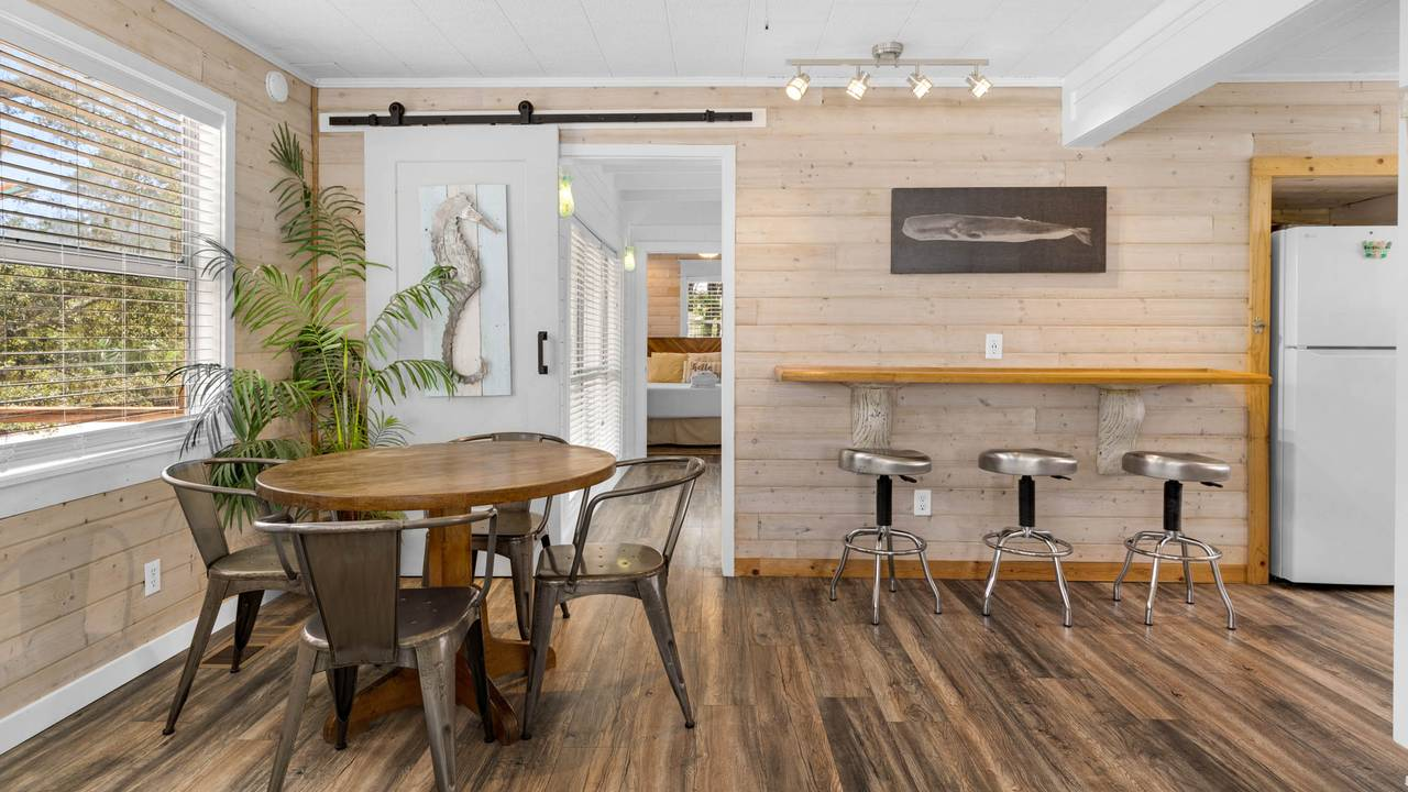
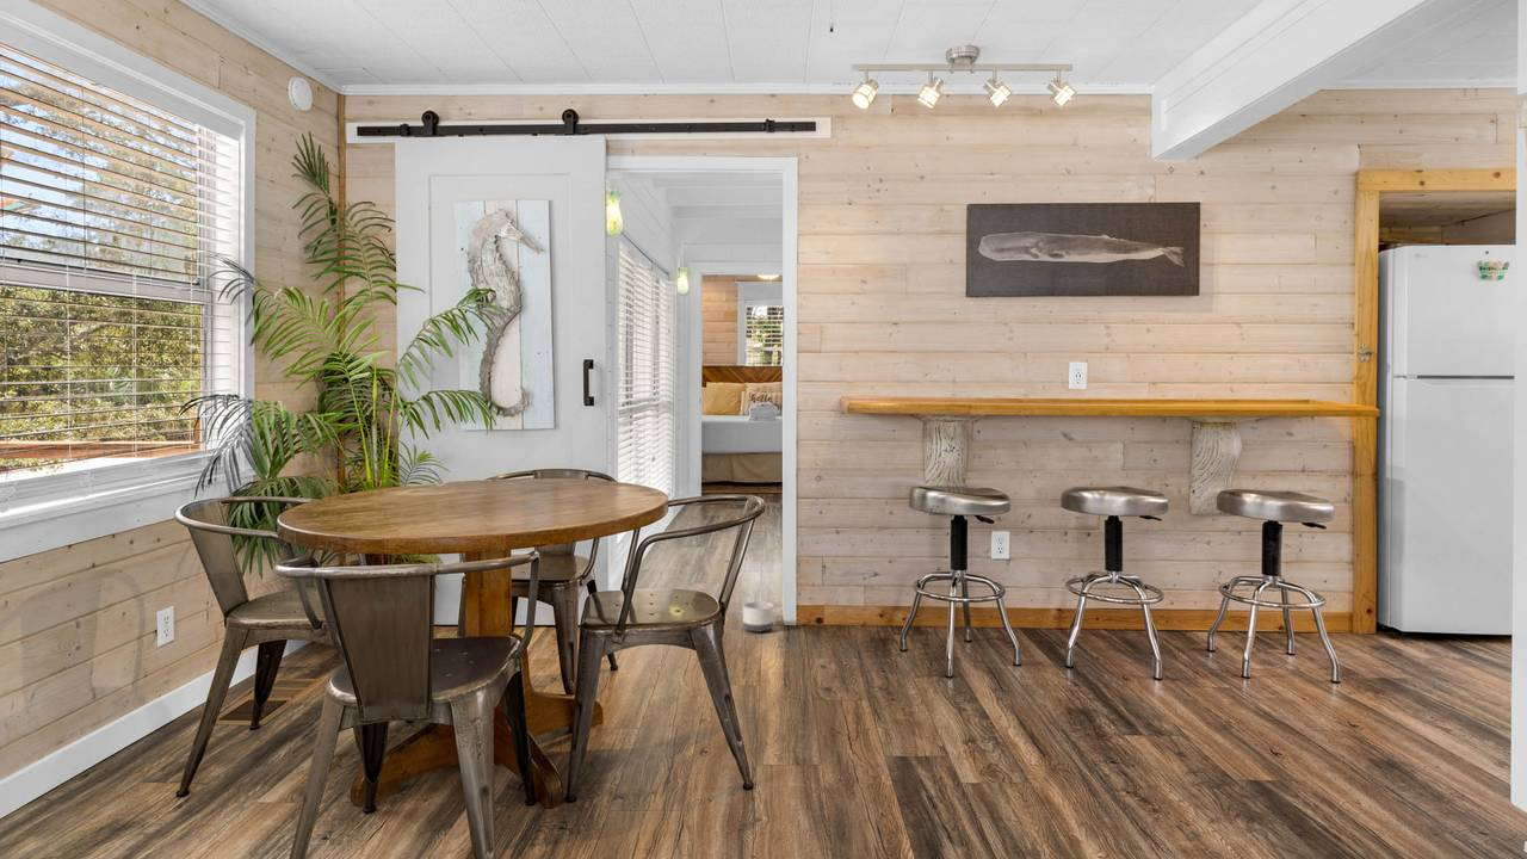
+ planter [742,600,774,634]
